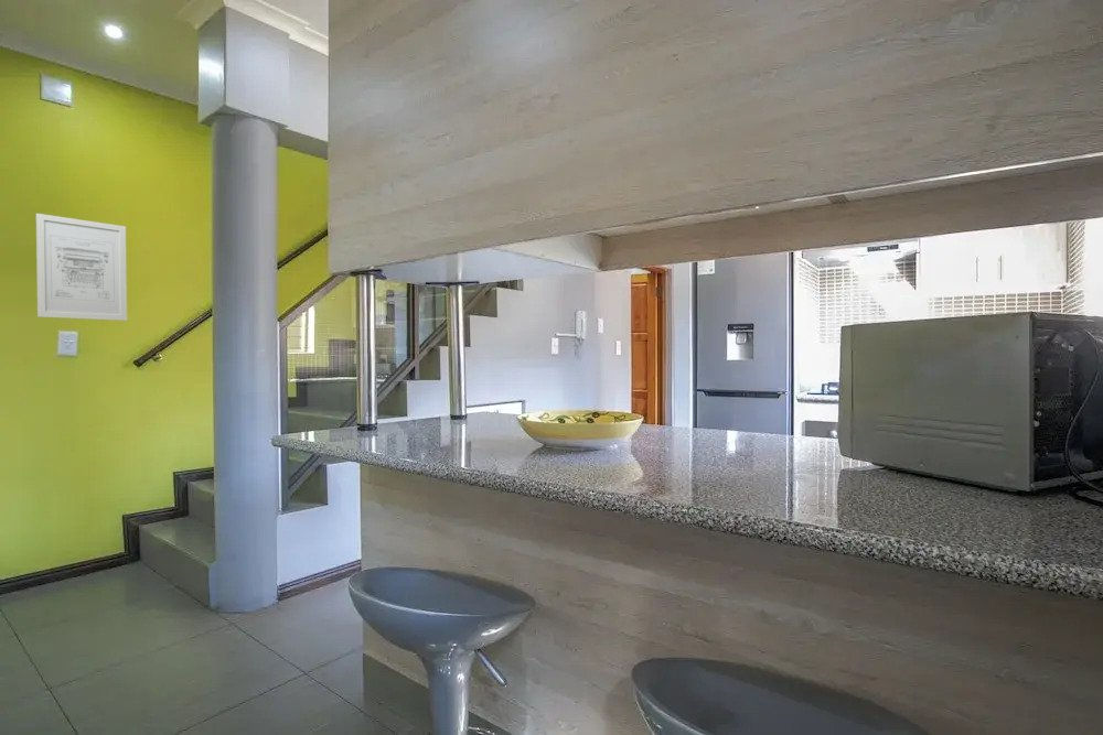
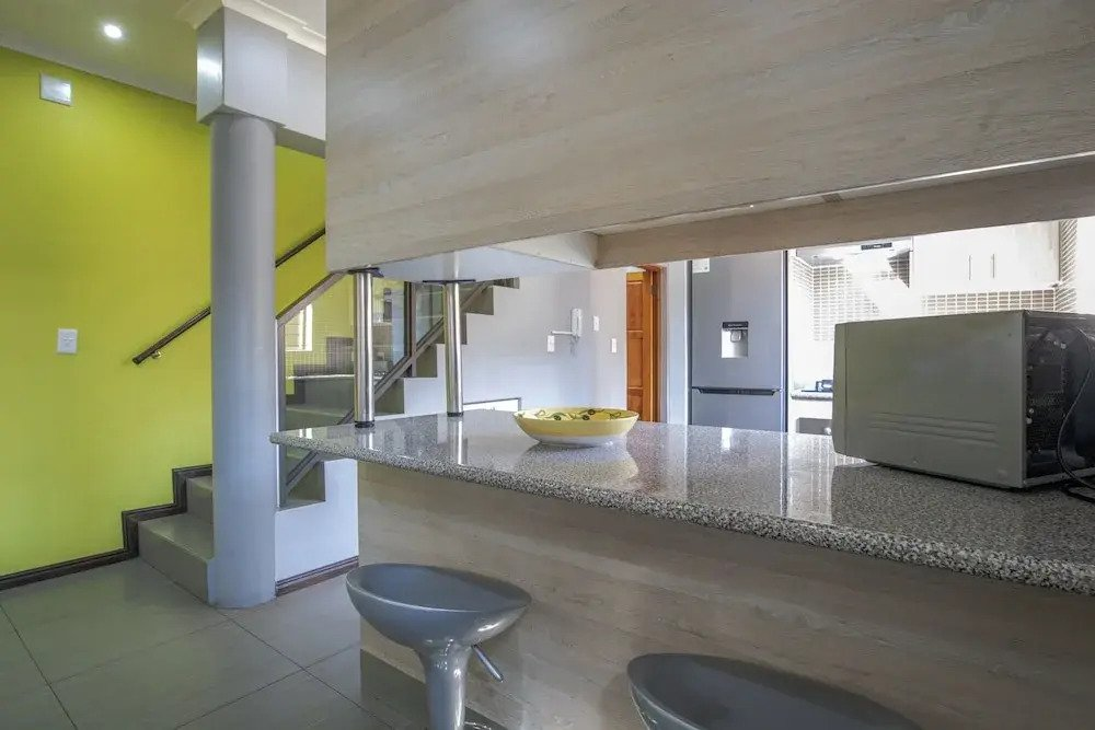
- wall art [35,213,128,322]
